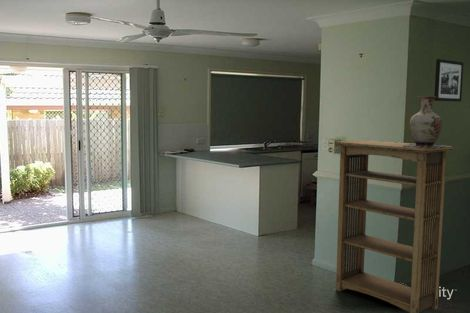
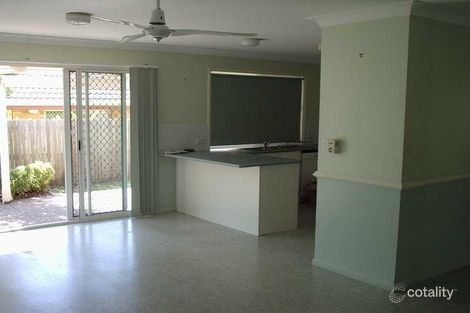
- picture frame [433,58,464,103]
- vase [403,95,447,148]
- bookshelf [334,139,454,313]
